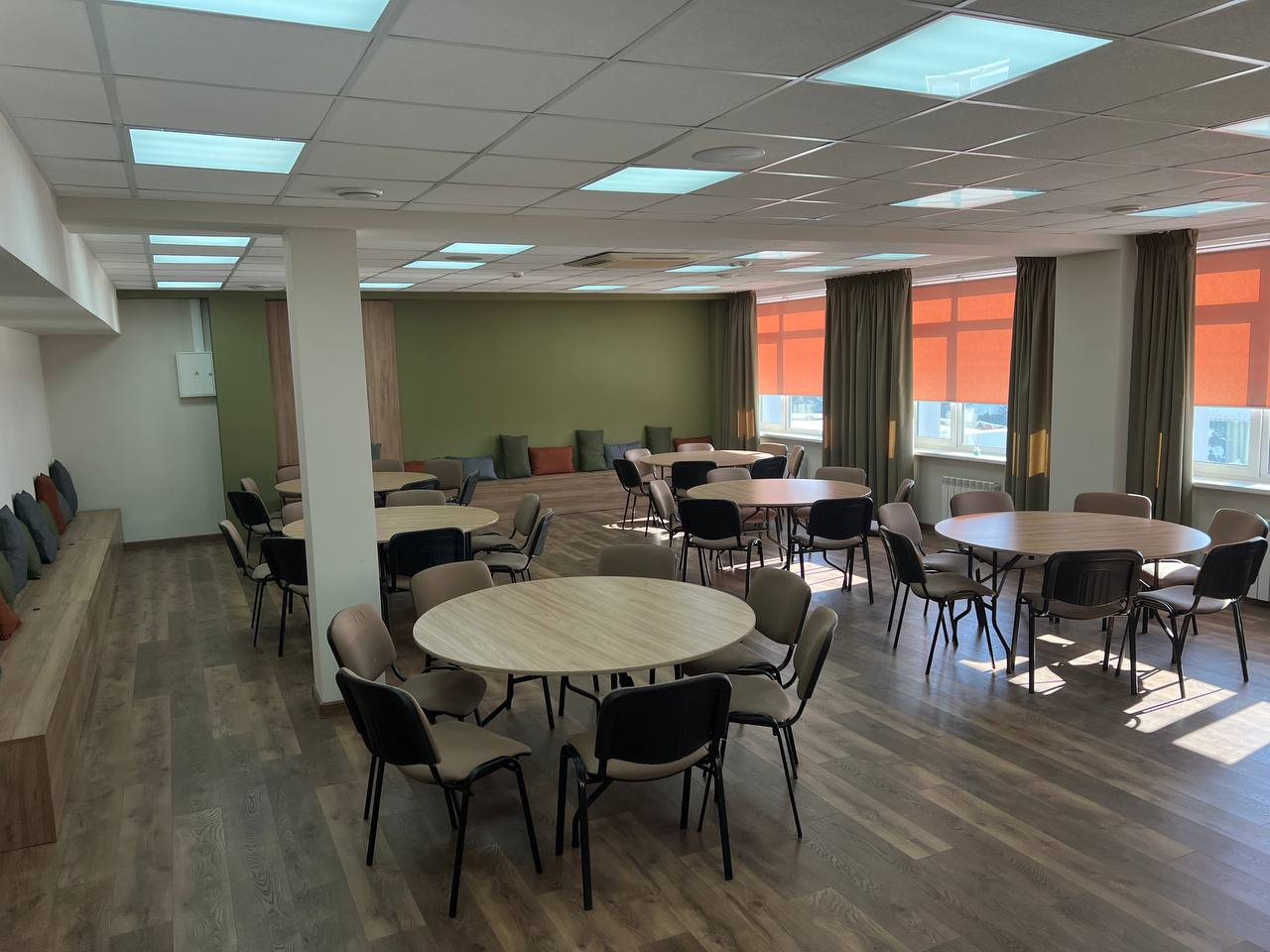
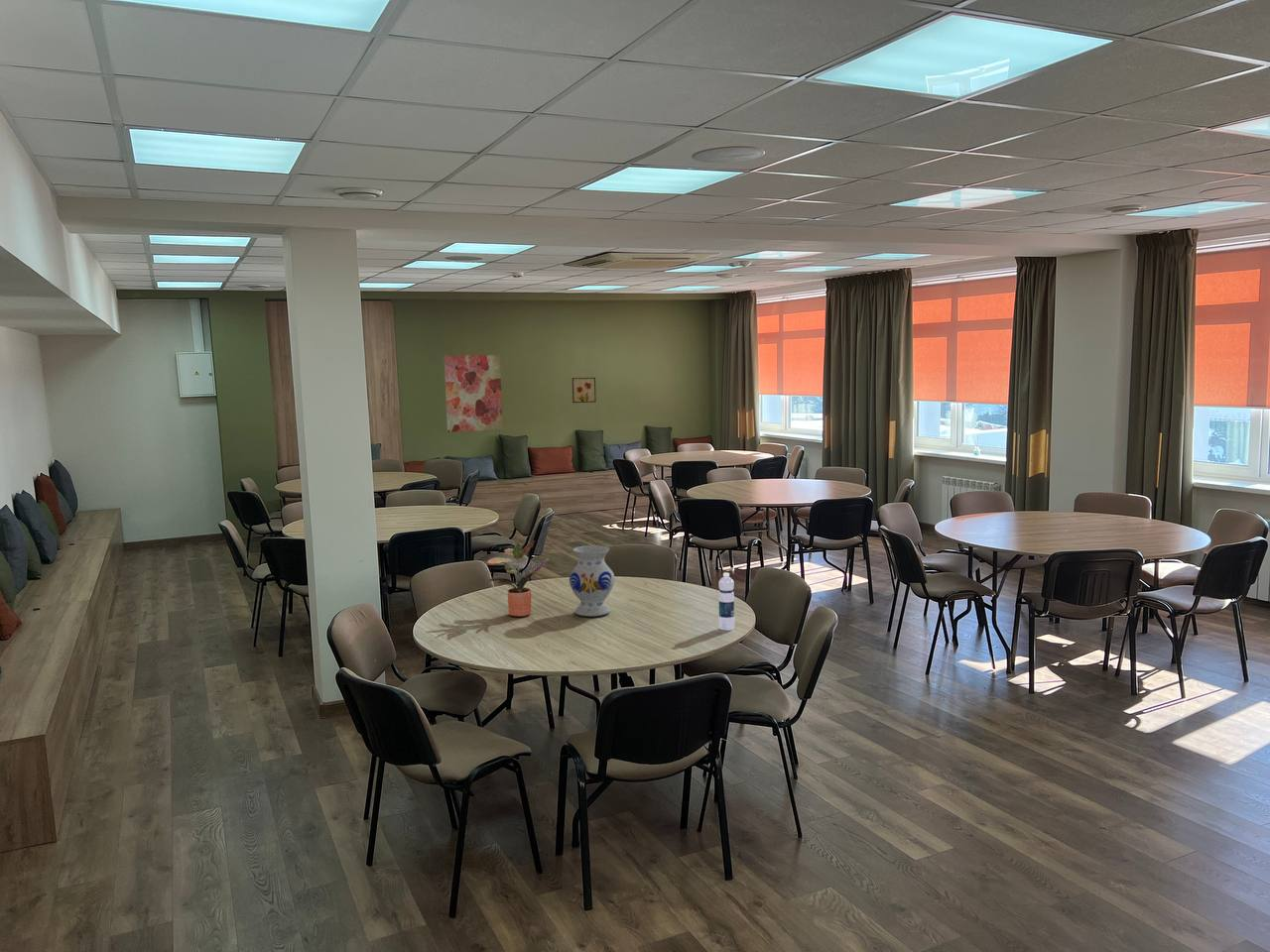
+ potted plant [486,539,550,617]
+ water bottle [717,572,735,632]
+ wall art [444,354,504,433]
+ vase [569,544,616,617]
+ wall art [572,377,597,404]
